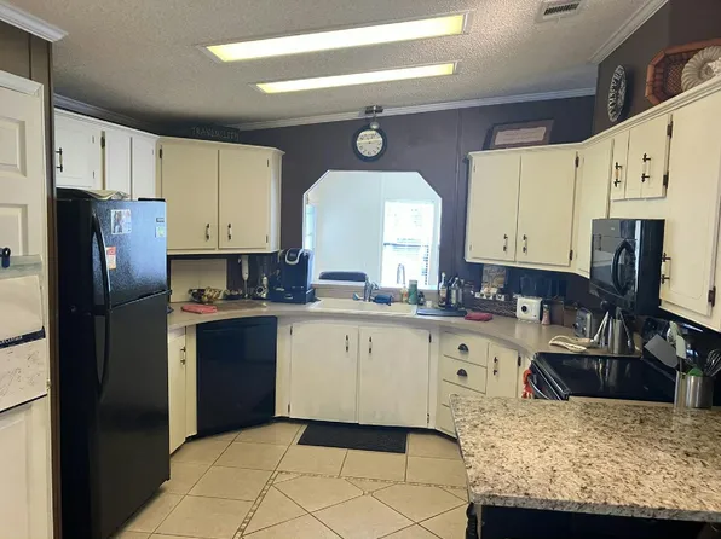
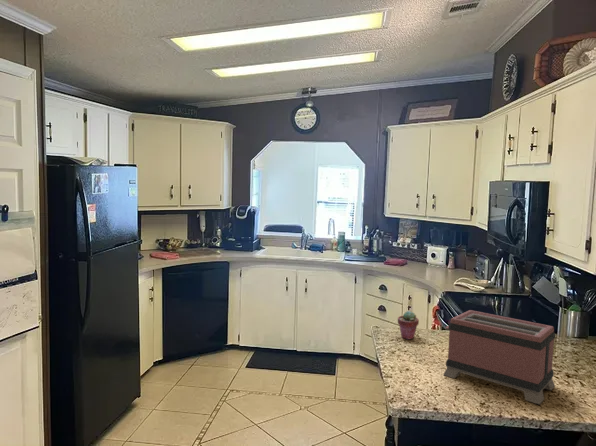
+ toaster [442,309,556,406]
+ potted succulent [397,310,420,340]
